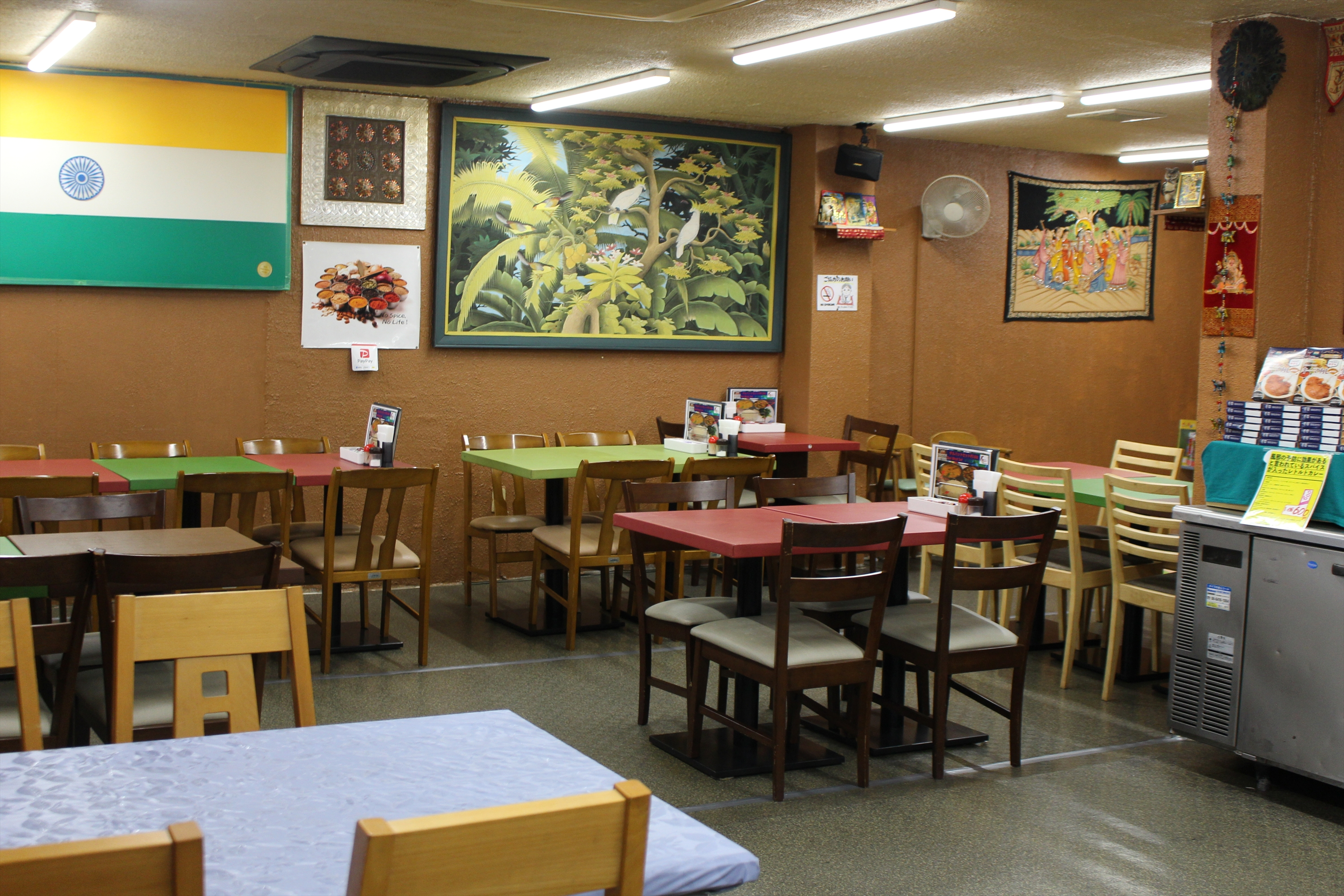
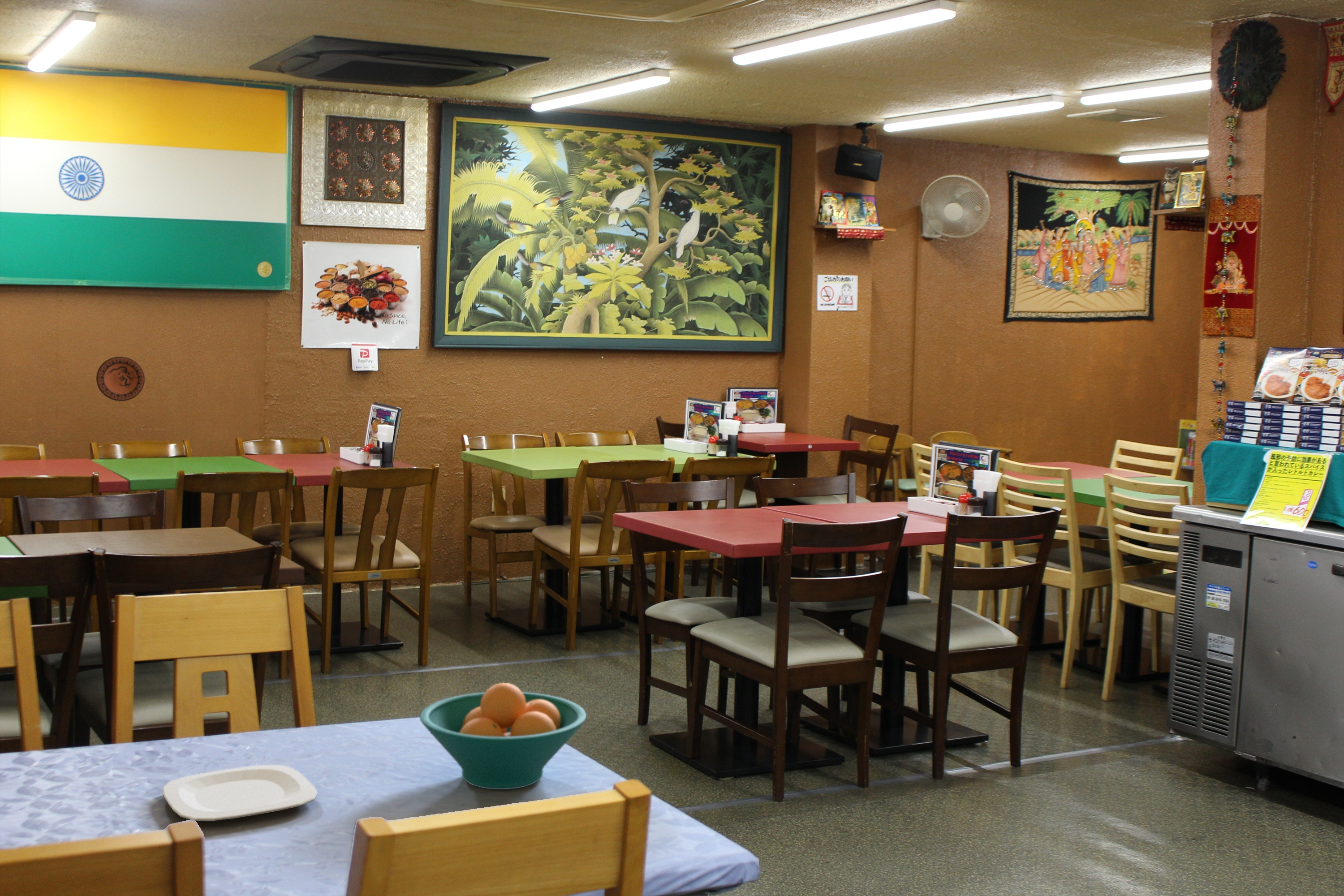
+ plate [162,764,318,822]
+ fruit bowl [419,682,587,790]
+ decorative plate [96,356,146,402]
